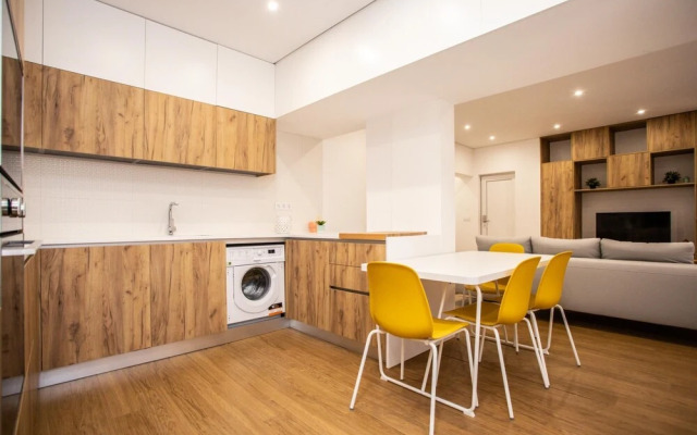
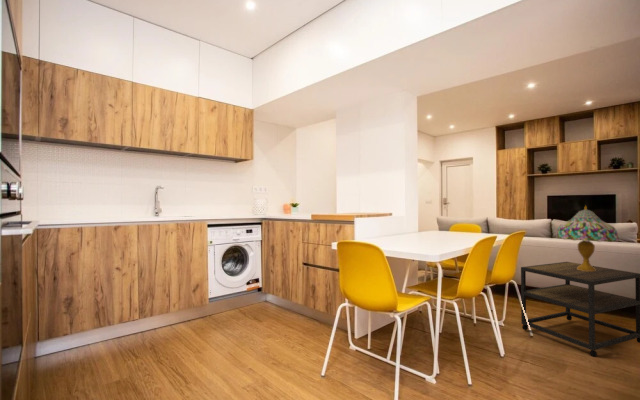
+ table lamp [555,204,620,271]
+ side table [520,261,640,358]
